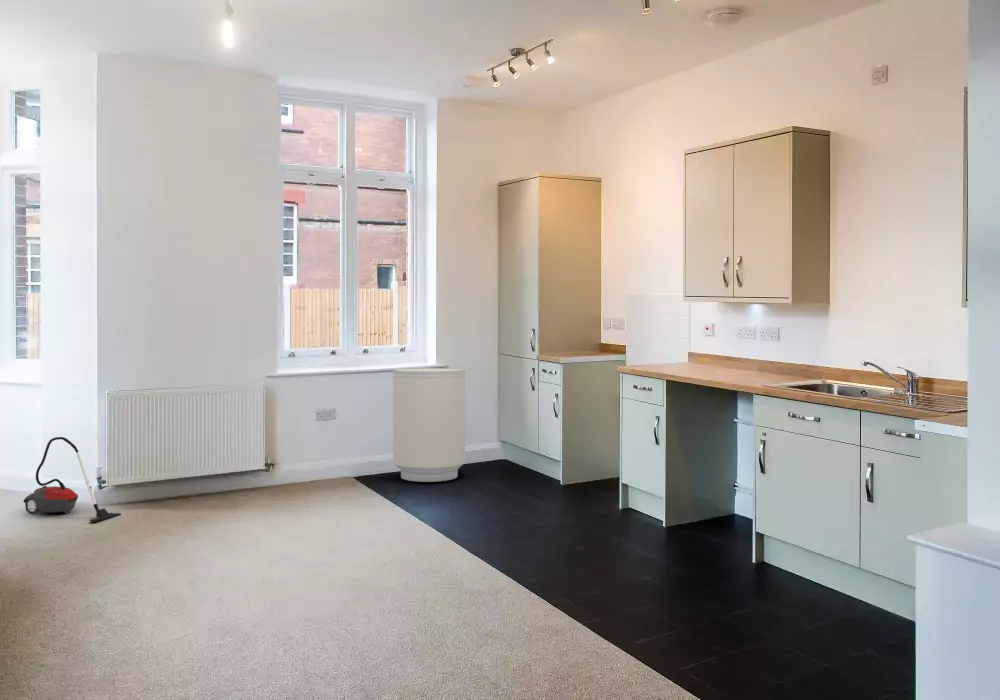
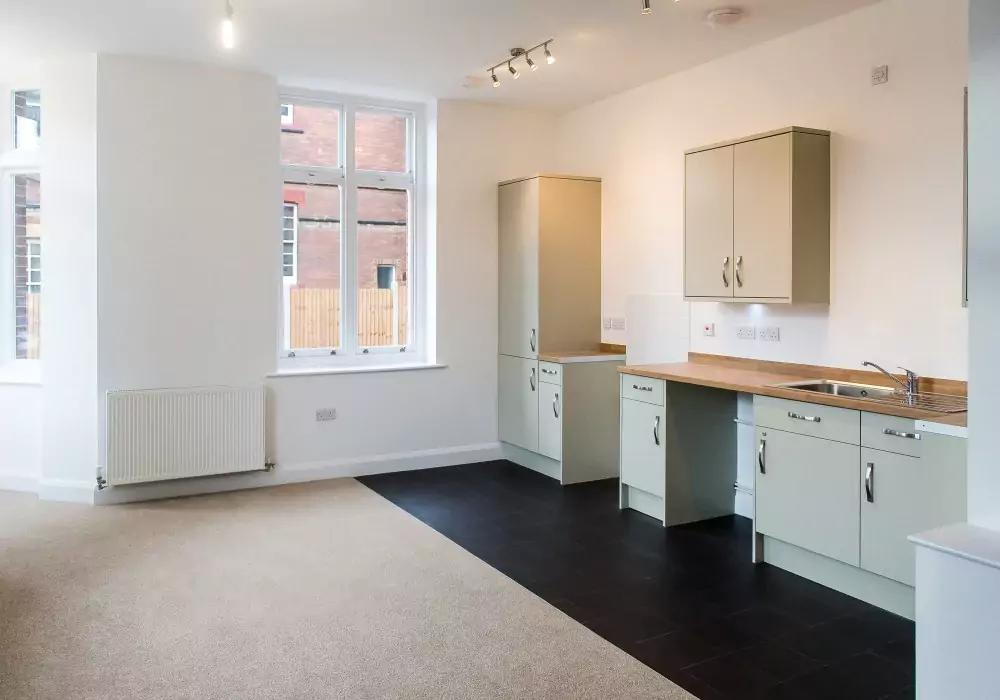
- vacuum cleaner [23,436,122,523]
- trash can [392,367,466,483]
